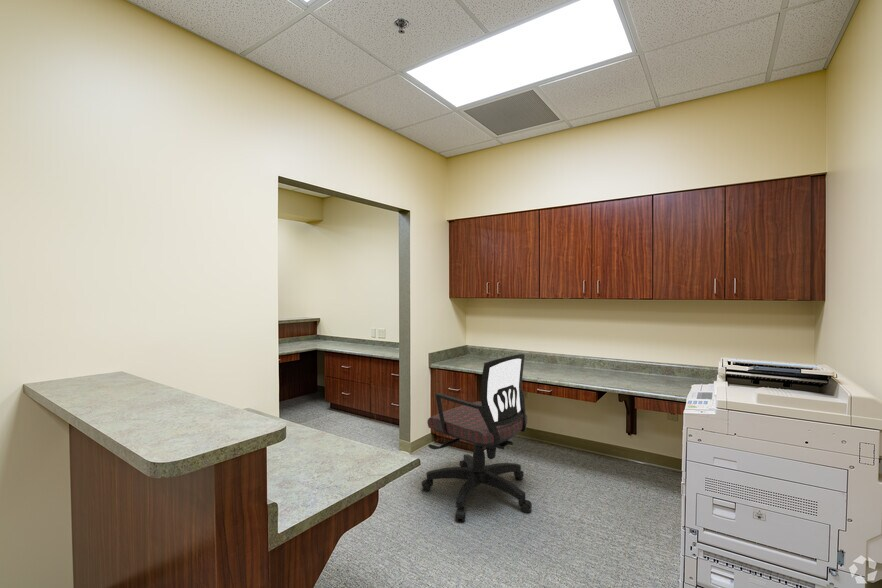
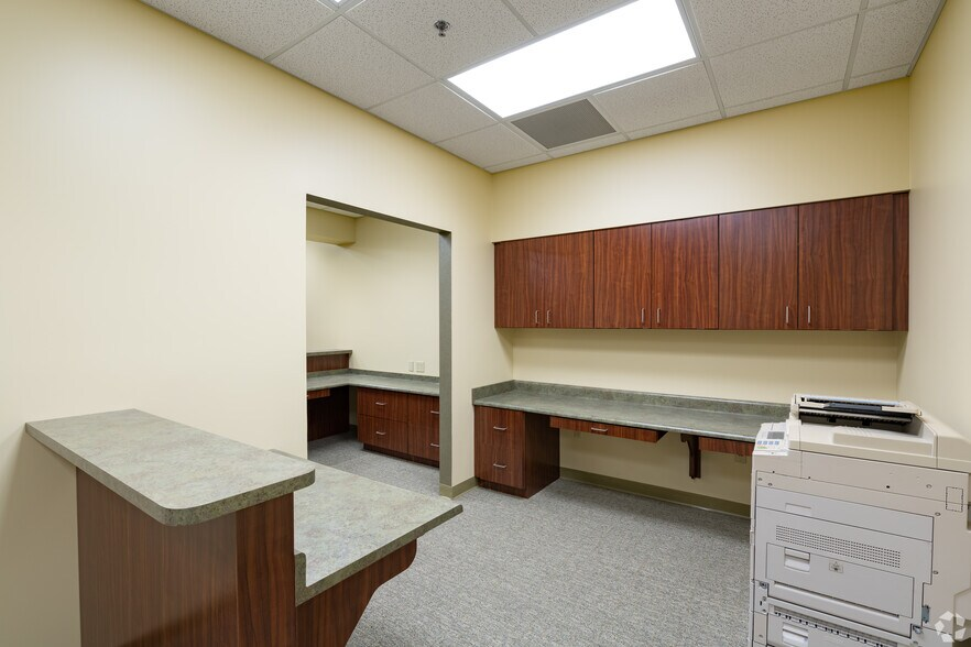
- office chair [420,353,533,522]
